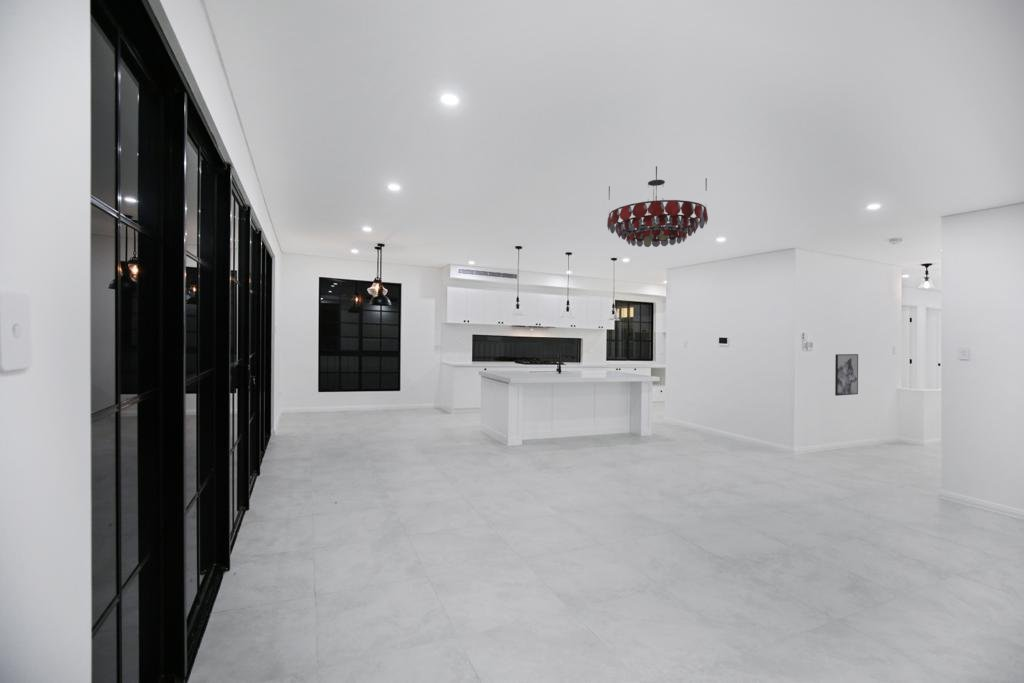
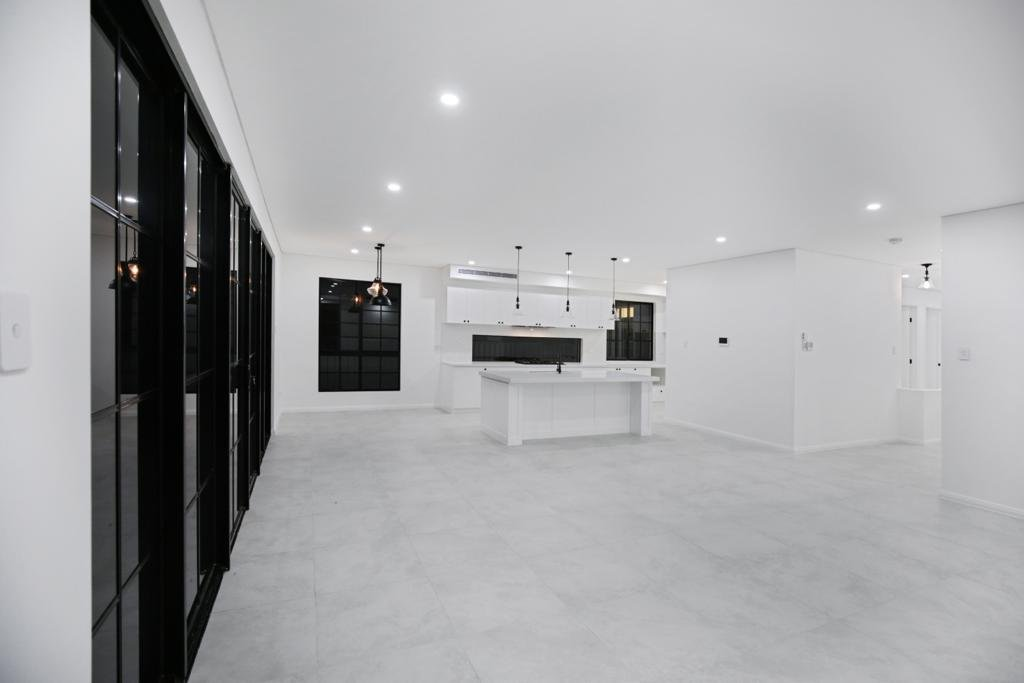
- wall art [834,353,859,397]
- chandelier [606,165,709,248]
